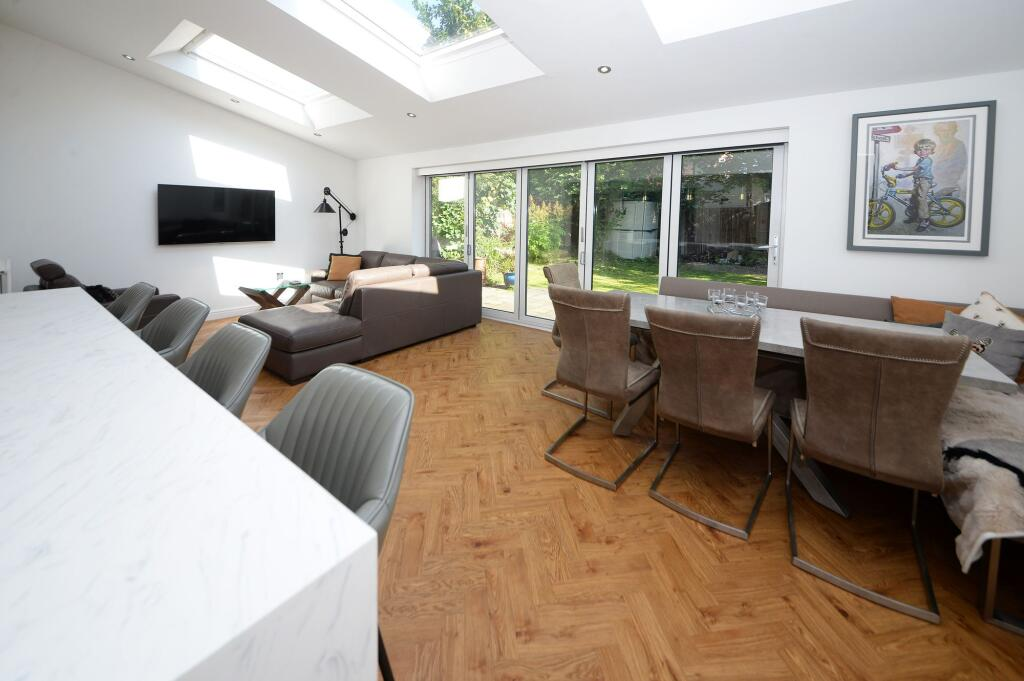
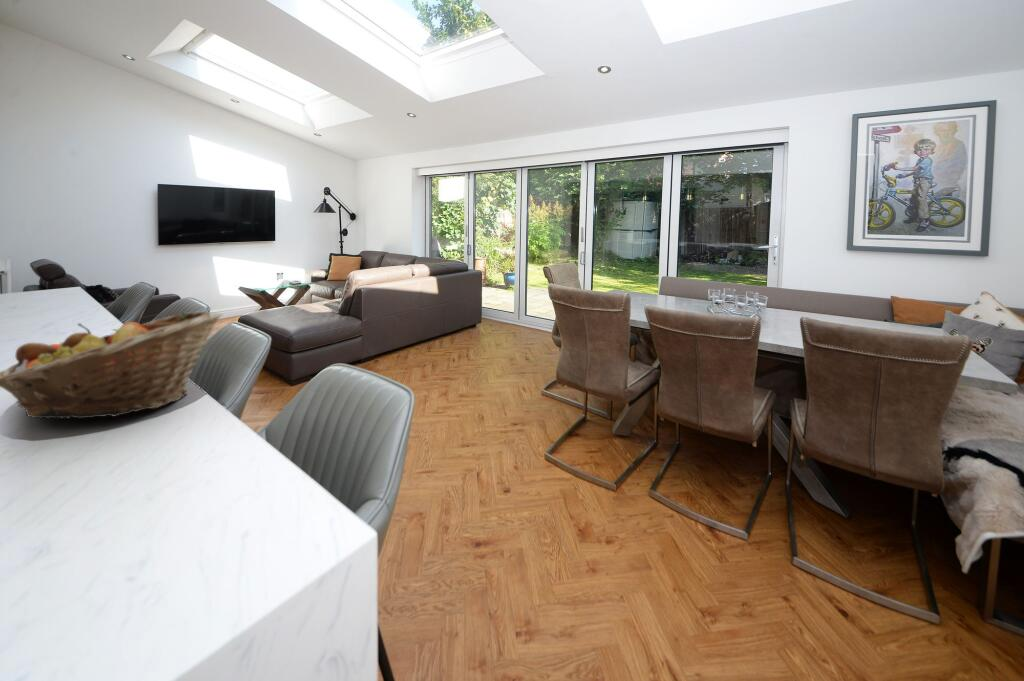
+ fruit basket [0,311,224,420]
